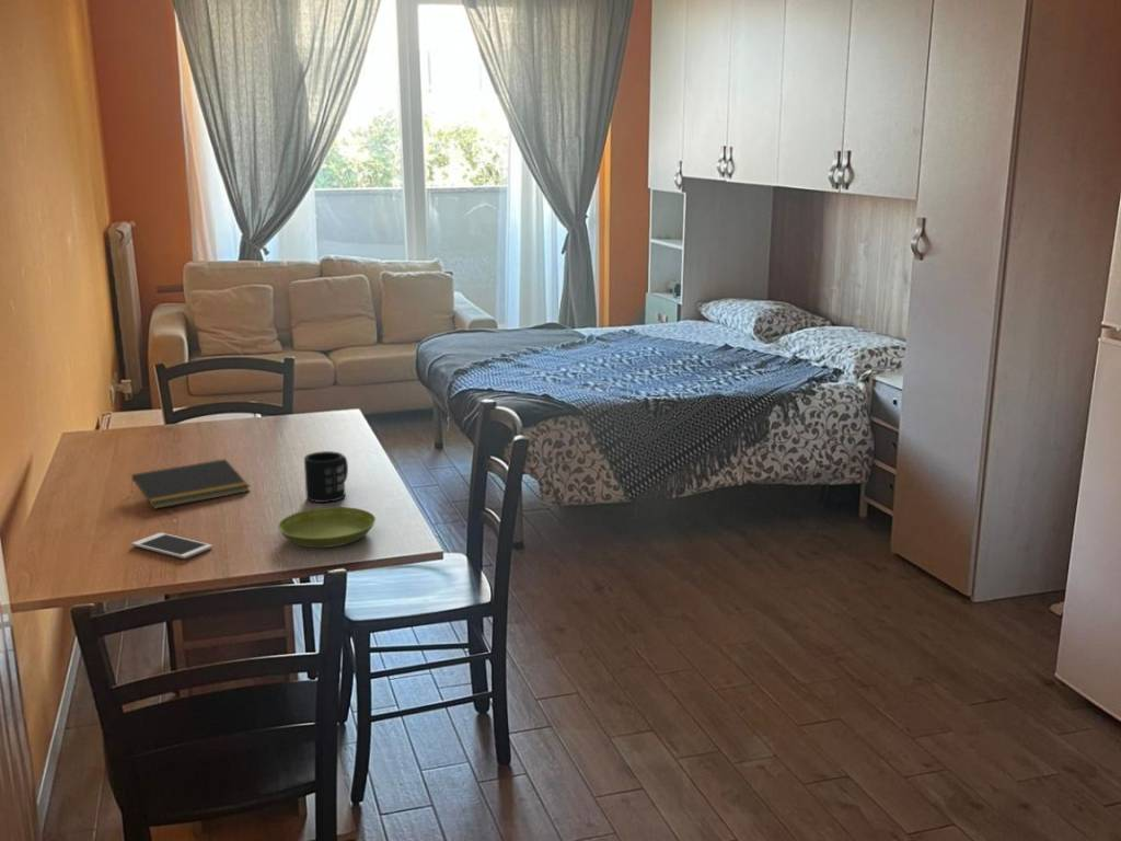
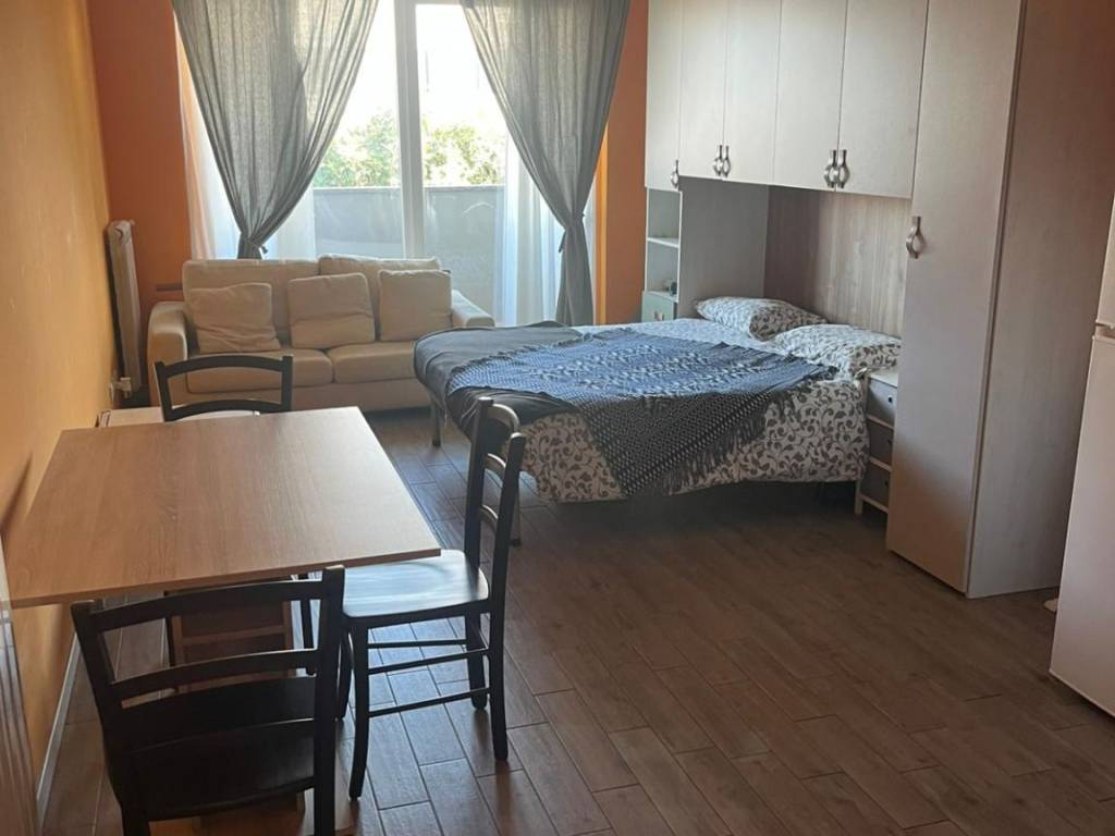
- notepad [130,458,251,510]
- saucer [277,506,377,549]
- cell phone [131,532,213,560]
- mug [303,450,349,504]
